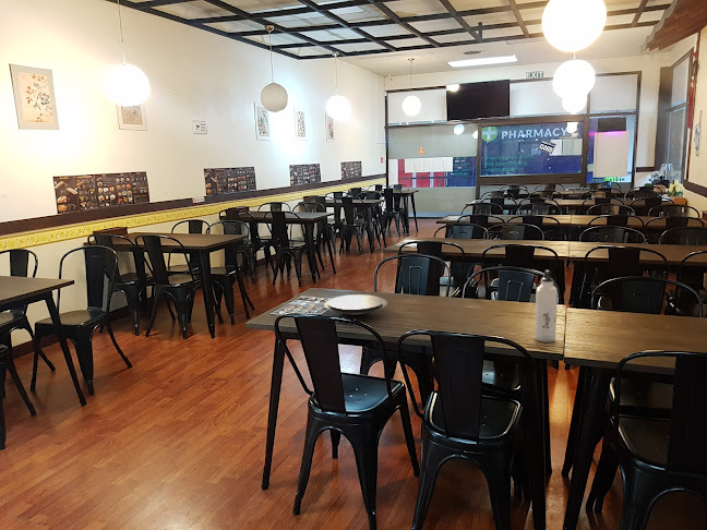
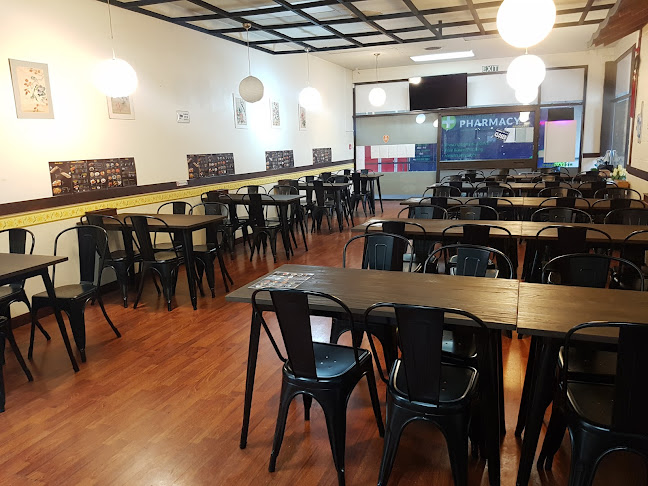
- plate [323,293,388,315]
- water bottle [534,269,559,344]
